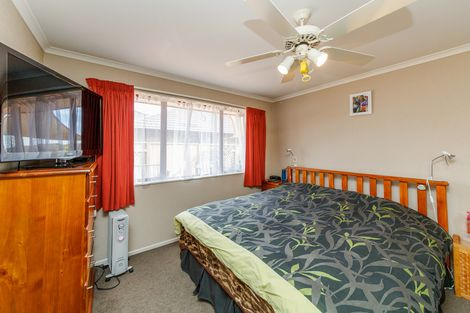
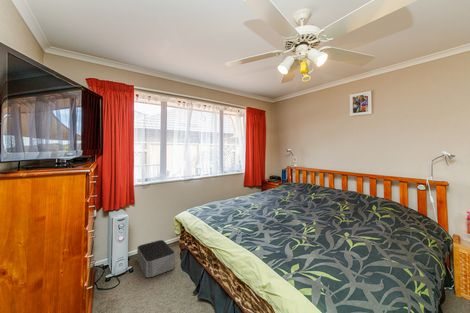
+ storage bin [136,239,176,278]
